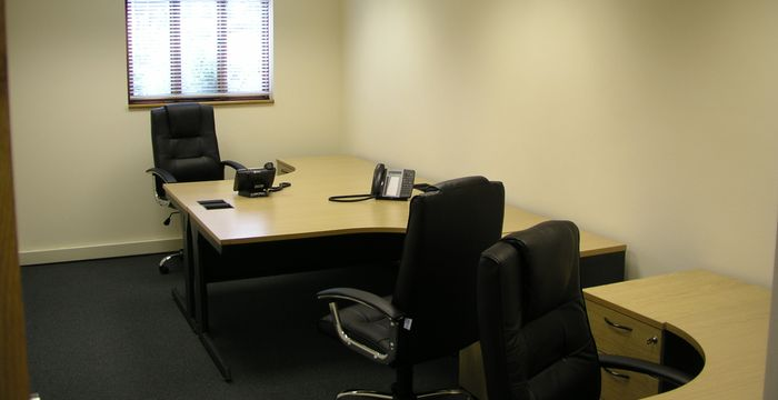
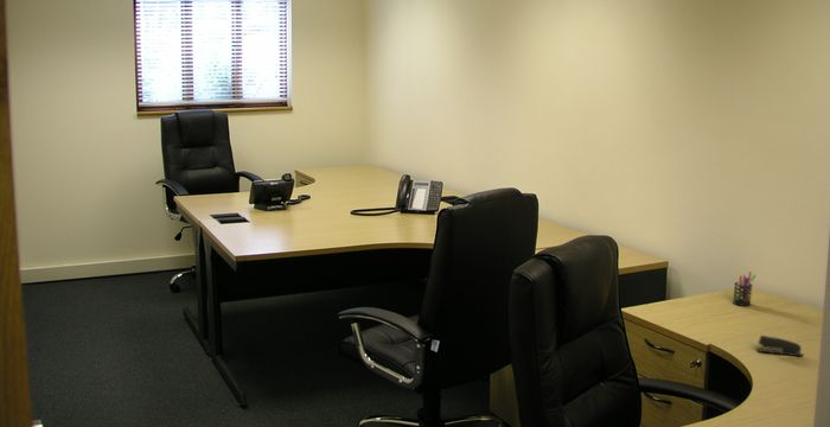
+ pen holder [732,269,758,307]
+ stapler [755,334,804,357]
